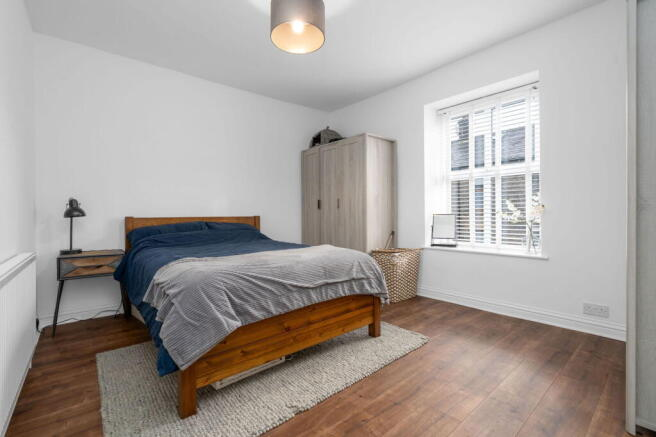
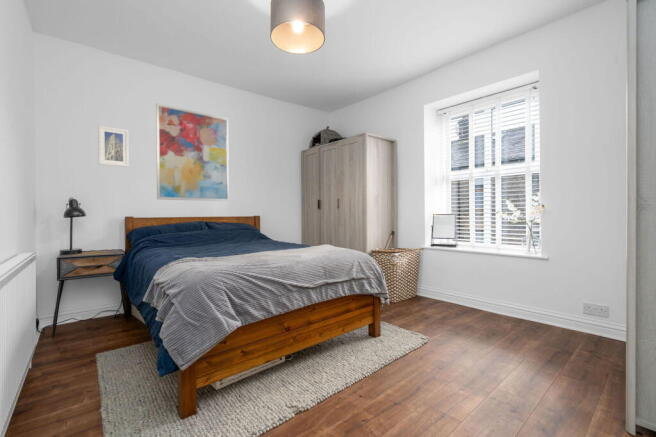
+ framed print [97,125,130,168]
+ wall art [155,102,230,202]
